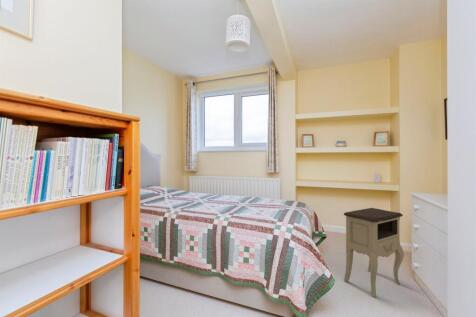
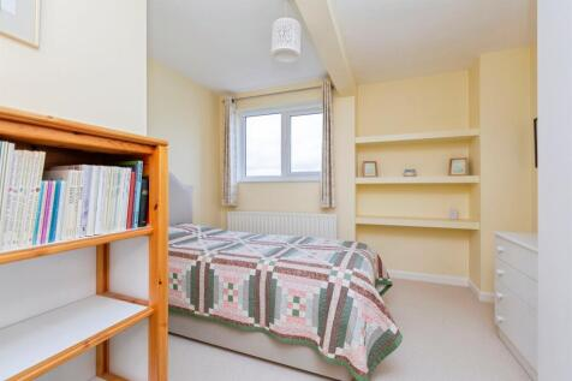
- nightstand [343,207,405,298]
